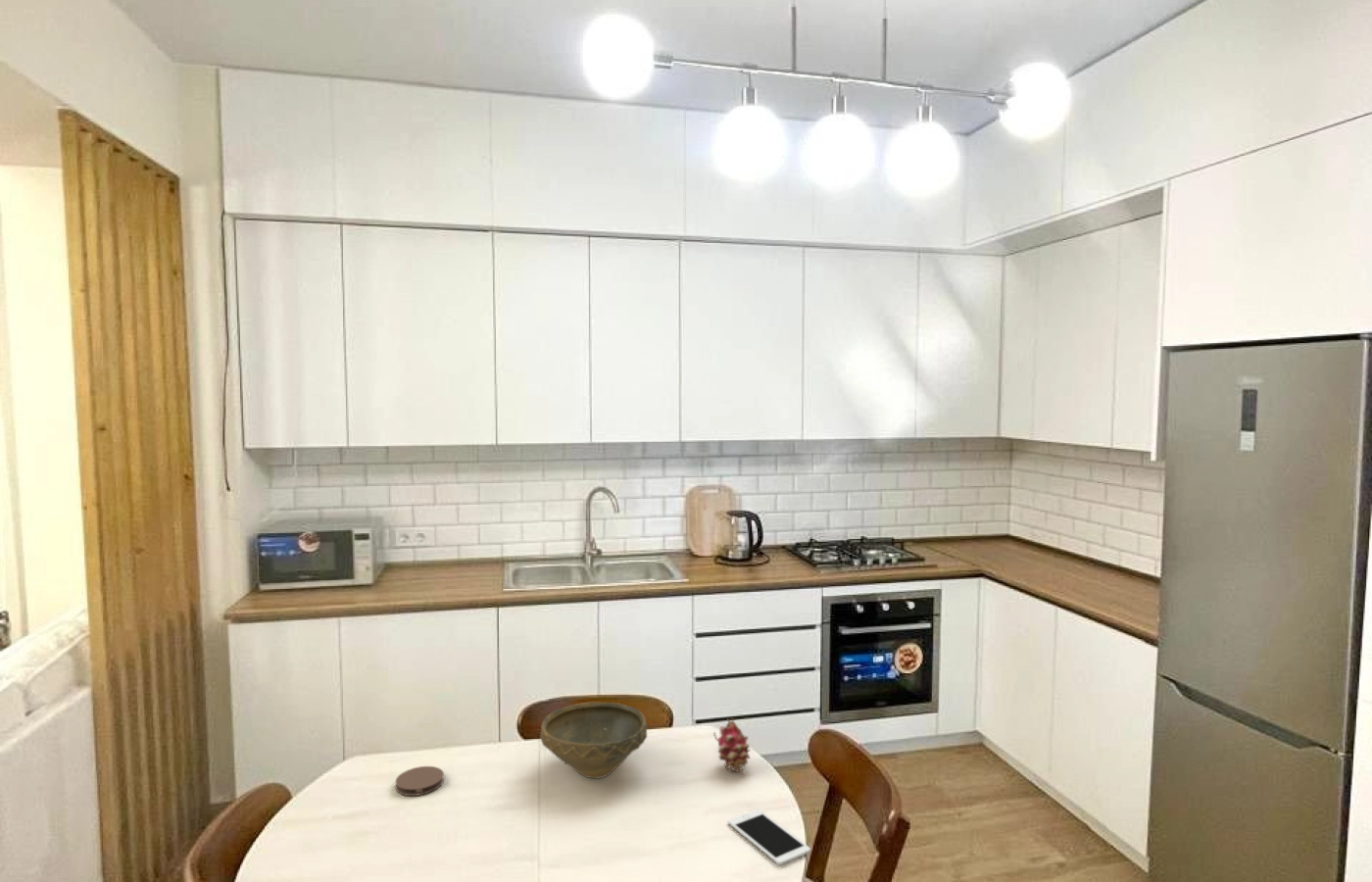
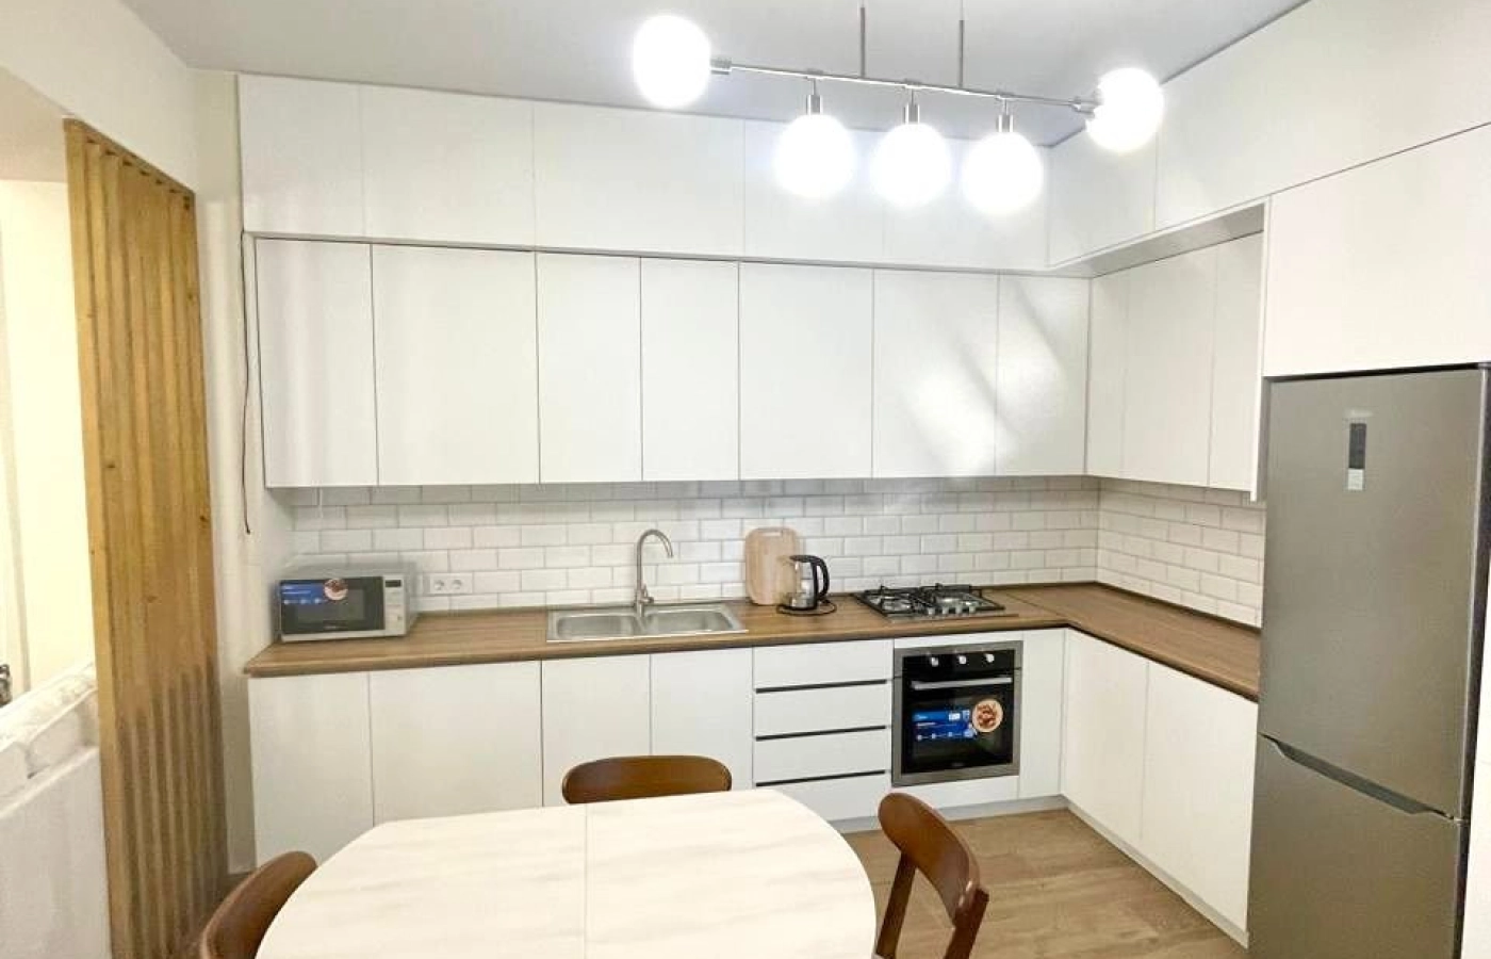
- coaster [394,765,445,797]
- bowl [539,701,648,779]
- cell phone [727,809,811,866]
- fruit [712,717,751,773]
